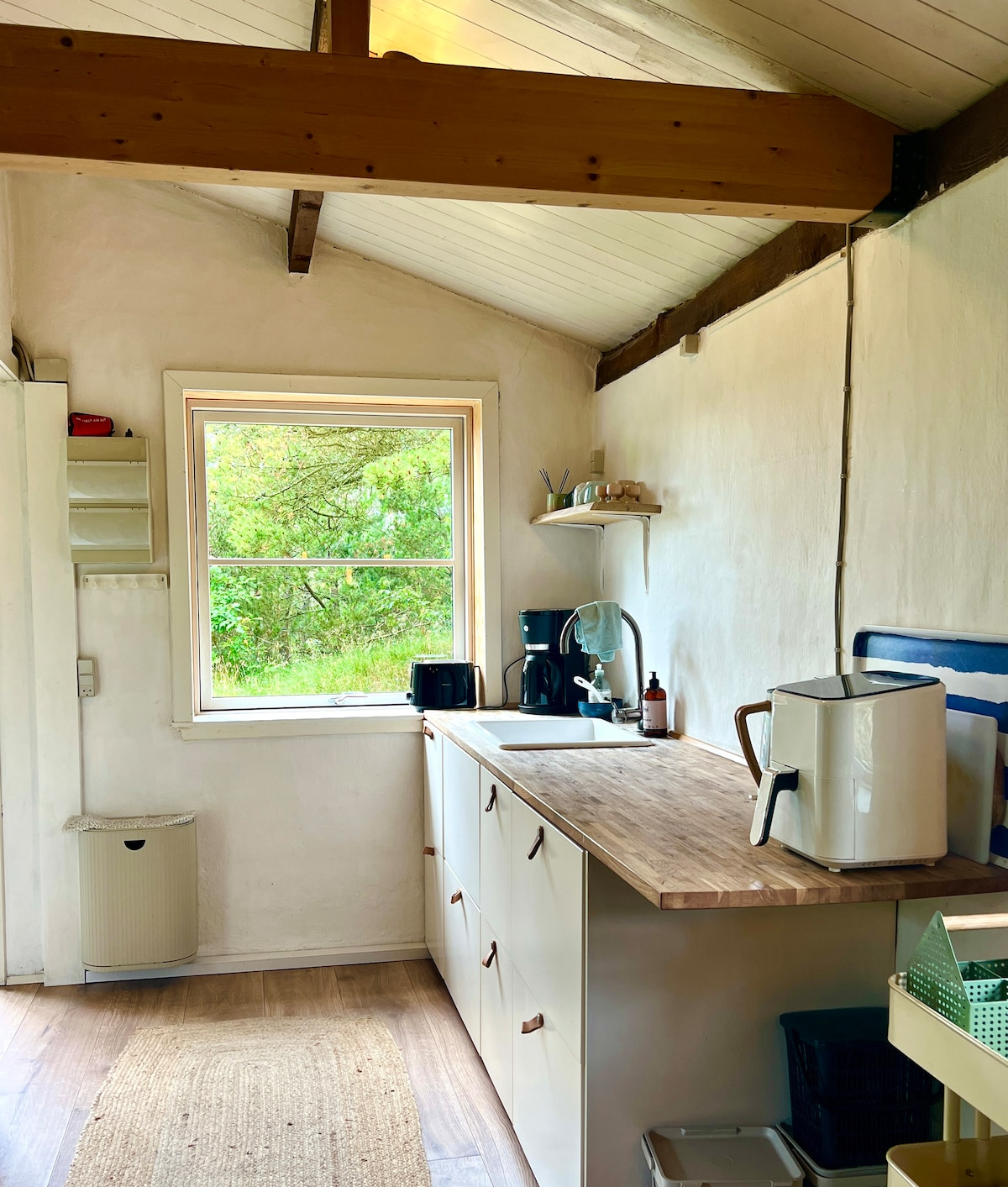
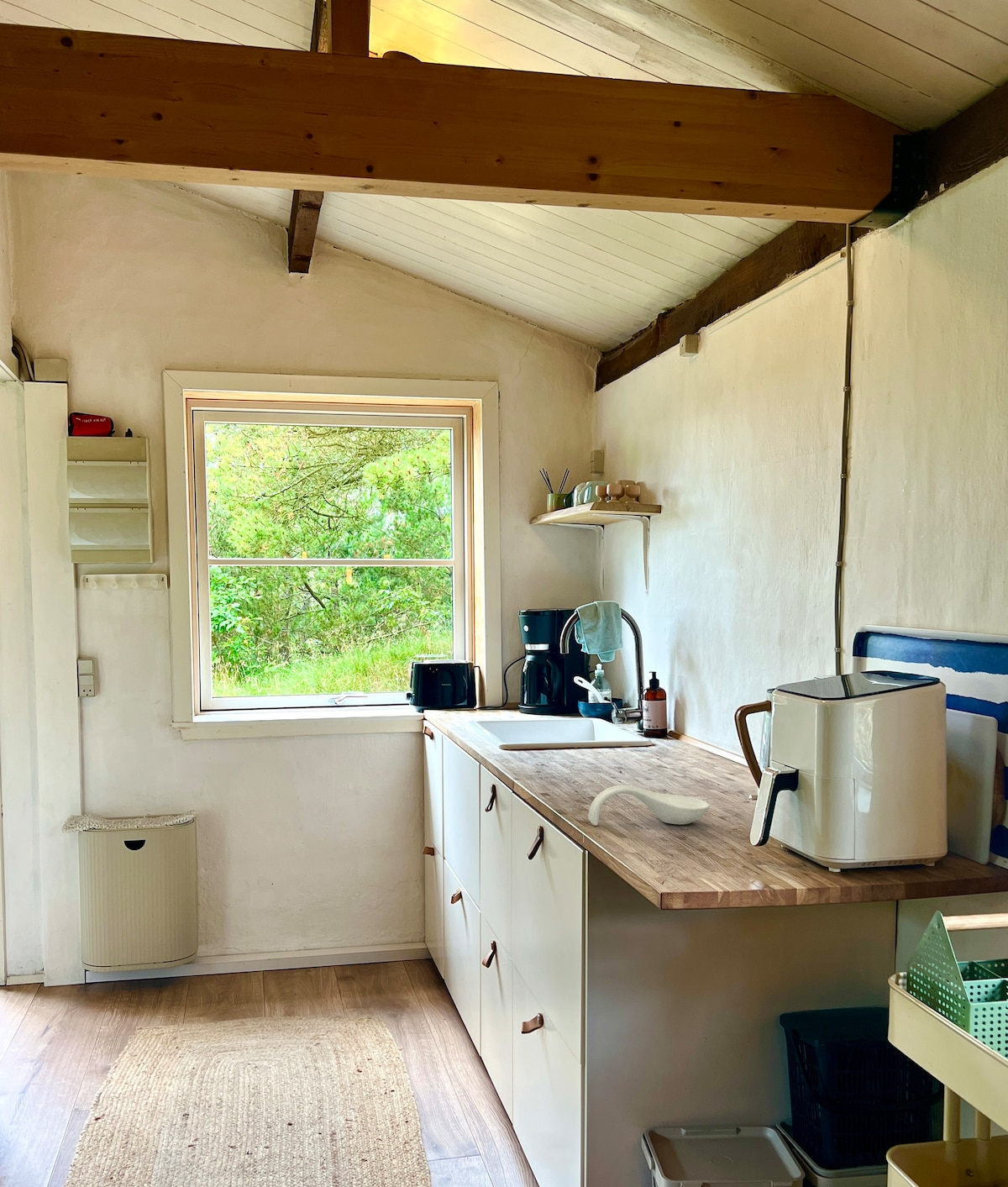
+ spoon rest [587,785,711,827]
